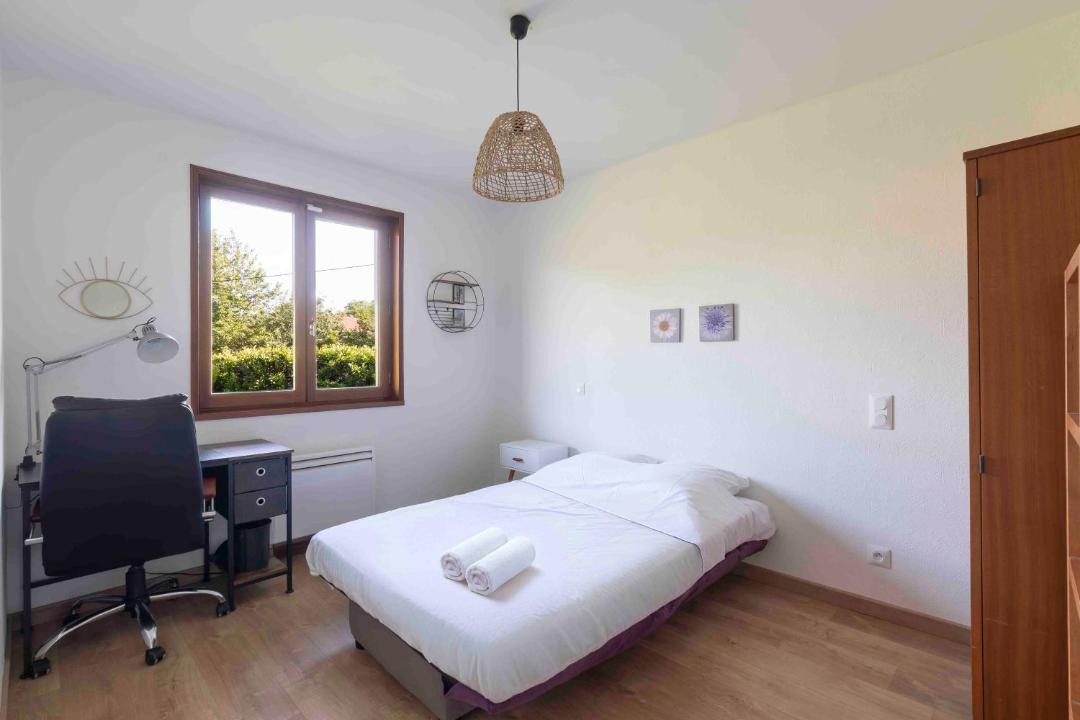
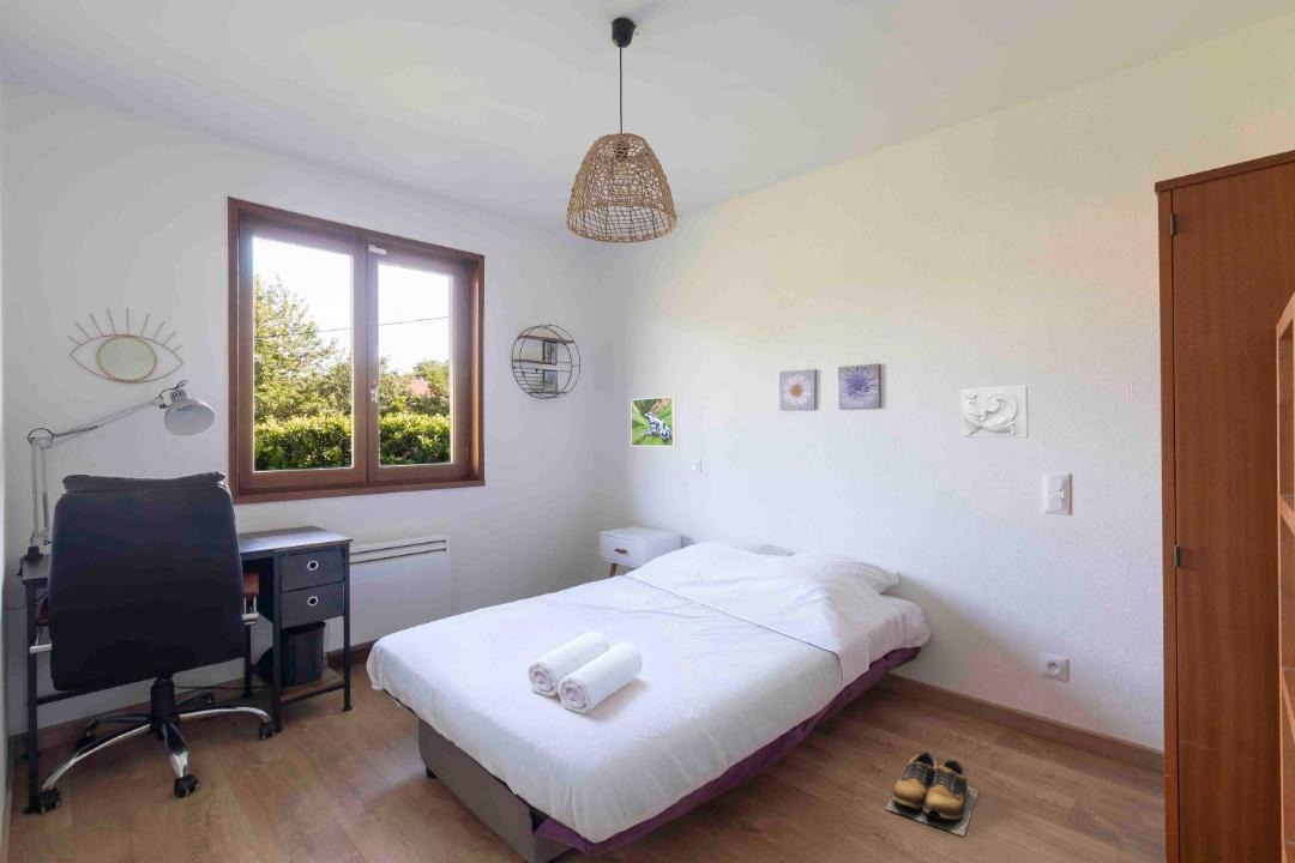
+ shoes [884,750,980,837]
+ wall ornament [959,384,1030,439]
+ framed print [630,396,677,447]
